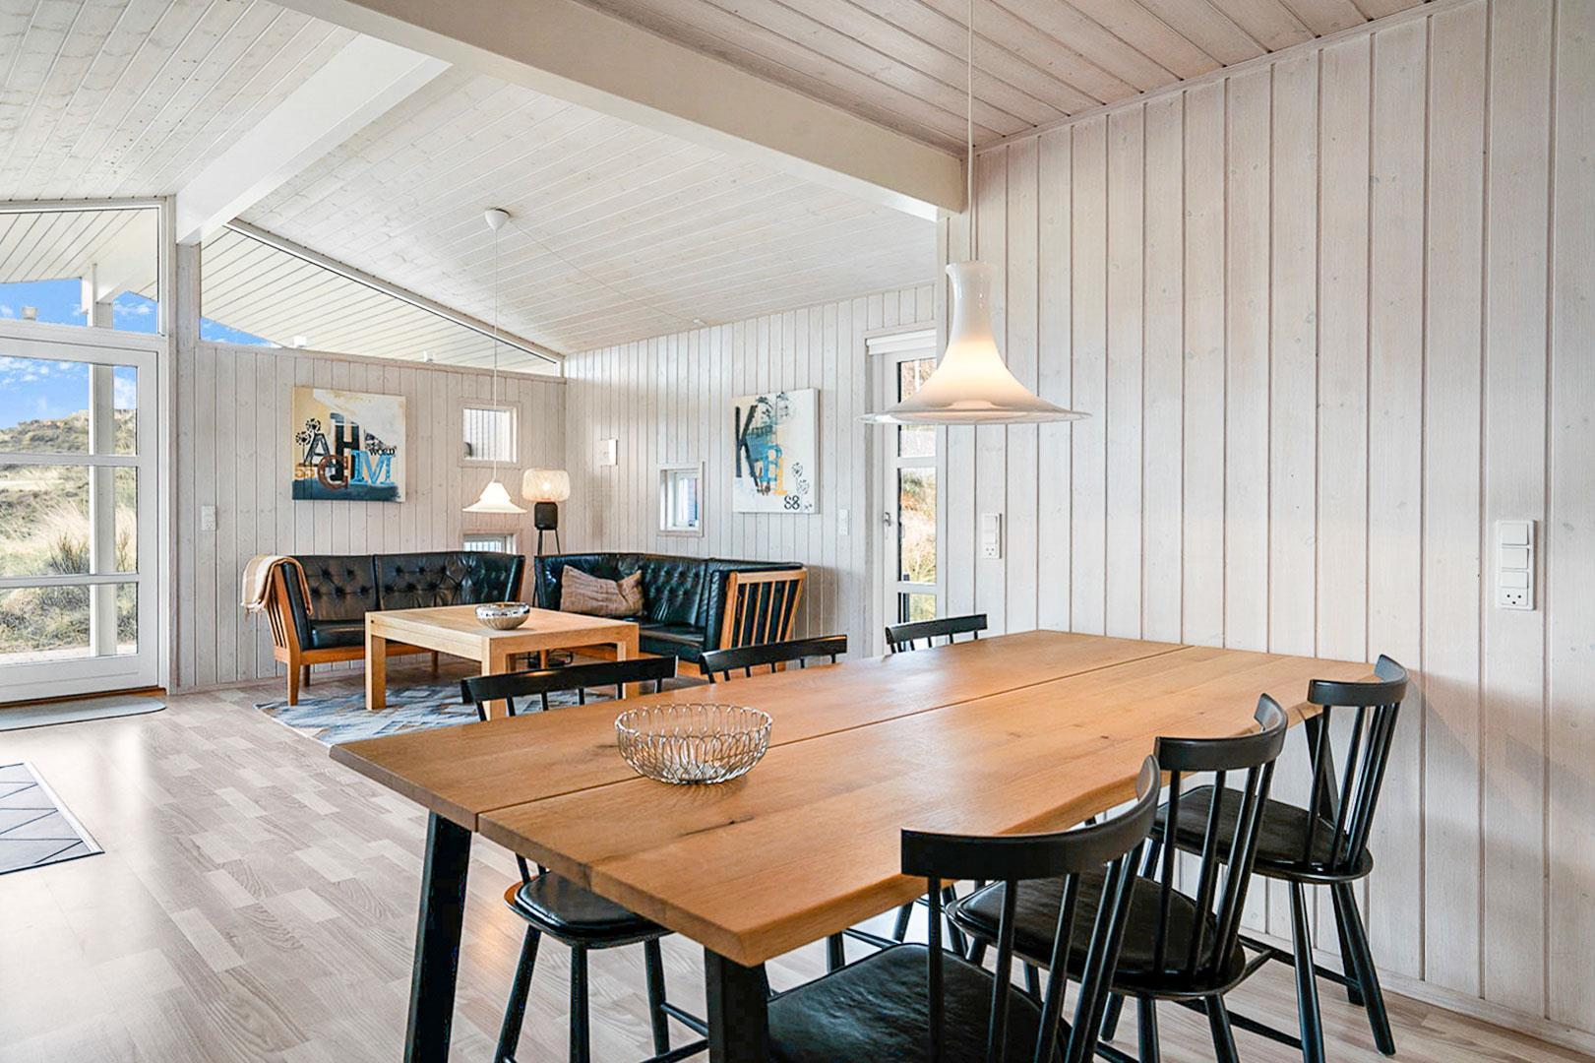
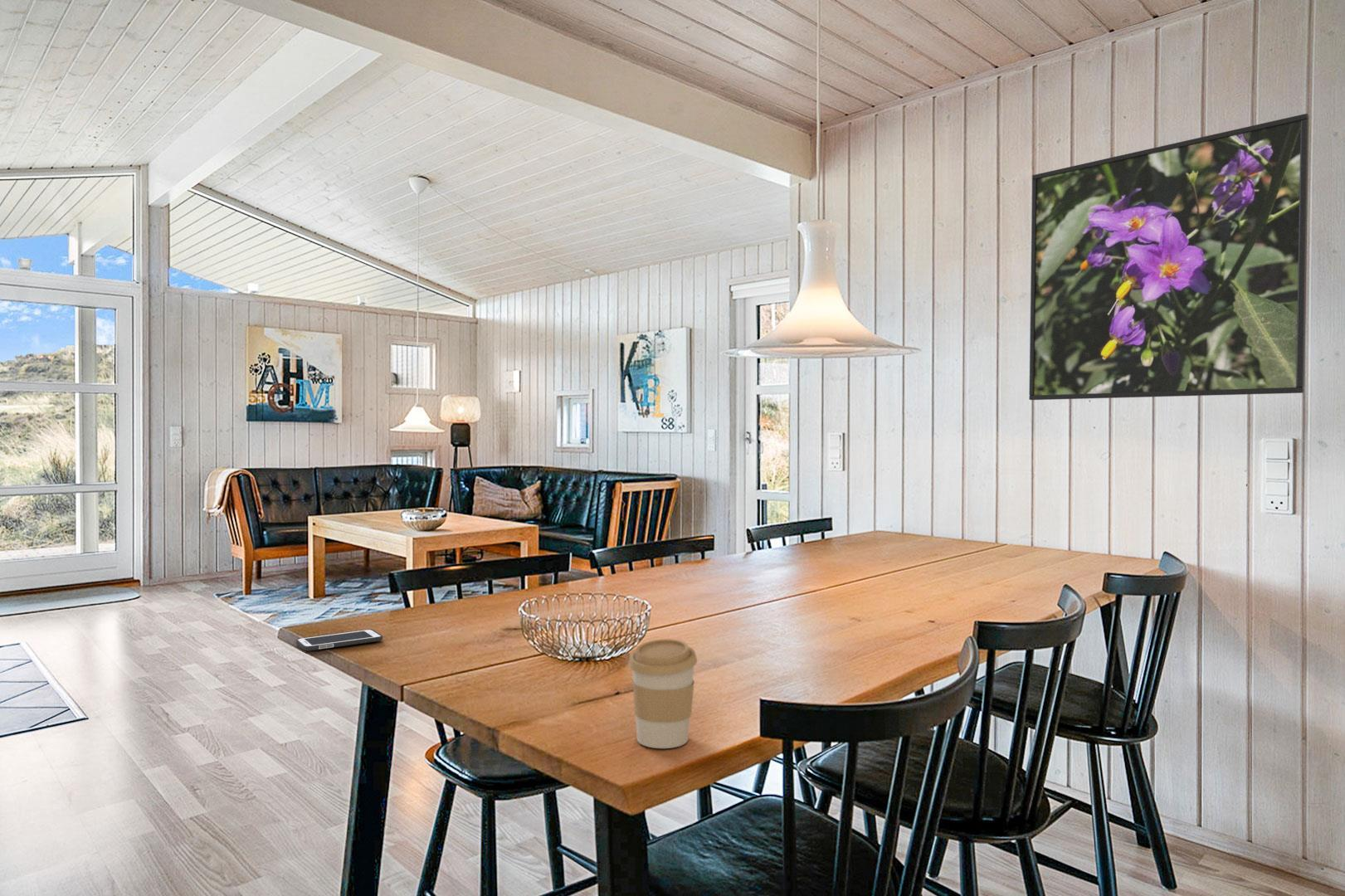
+ coffee cup [628,638,698,749]
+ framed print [1028,113,1310,401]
+ cell phone [295,628,383,651]
